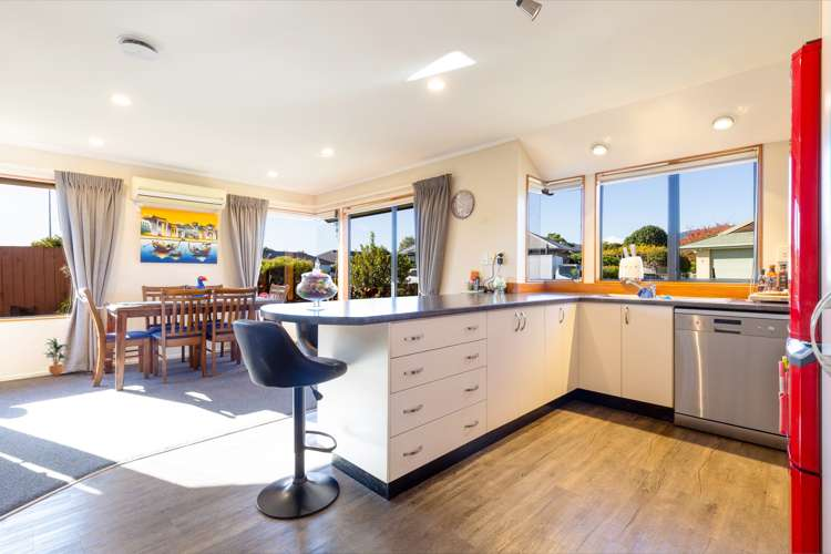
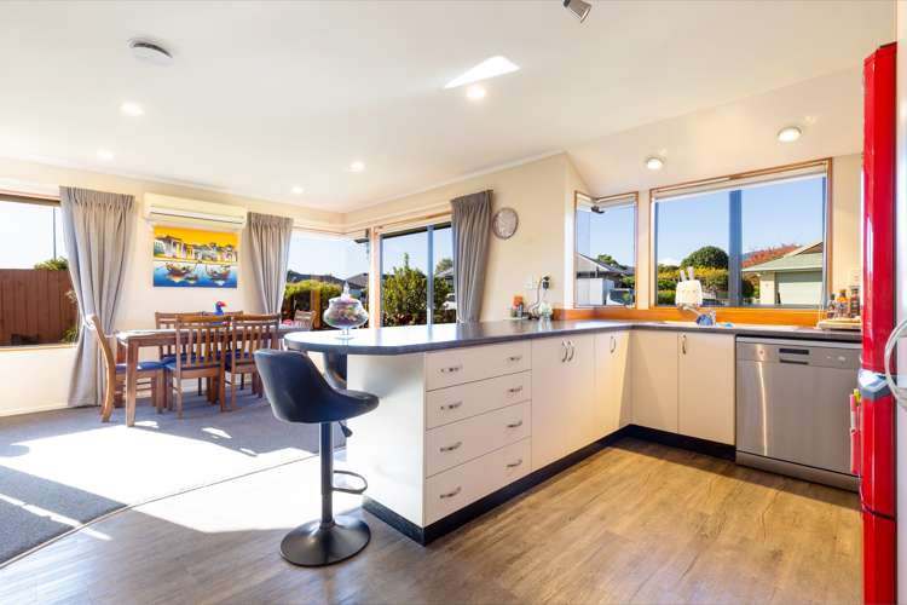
- potted plant [44,337,72,377]
